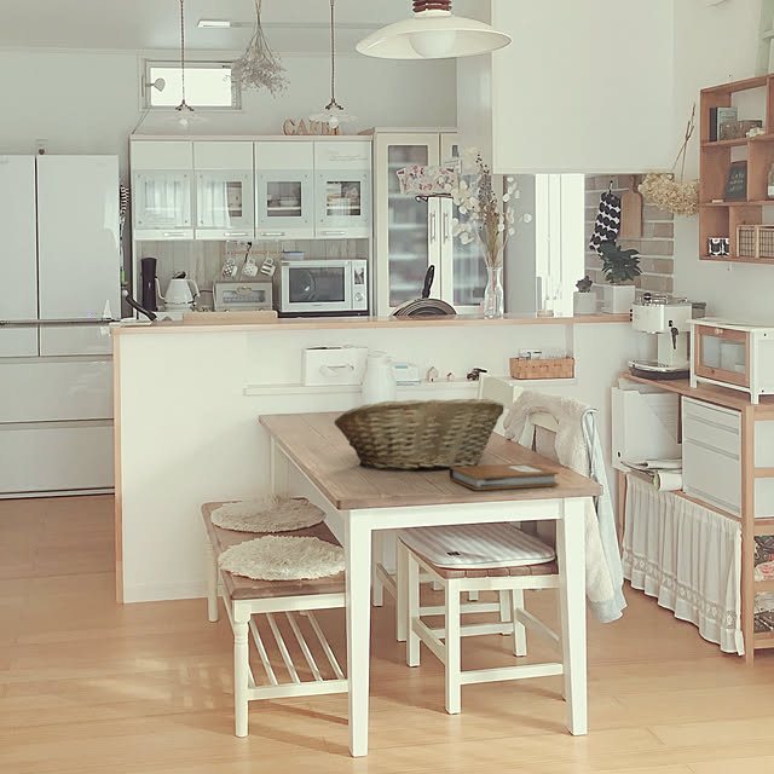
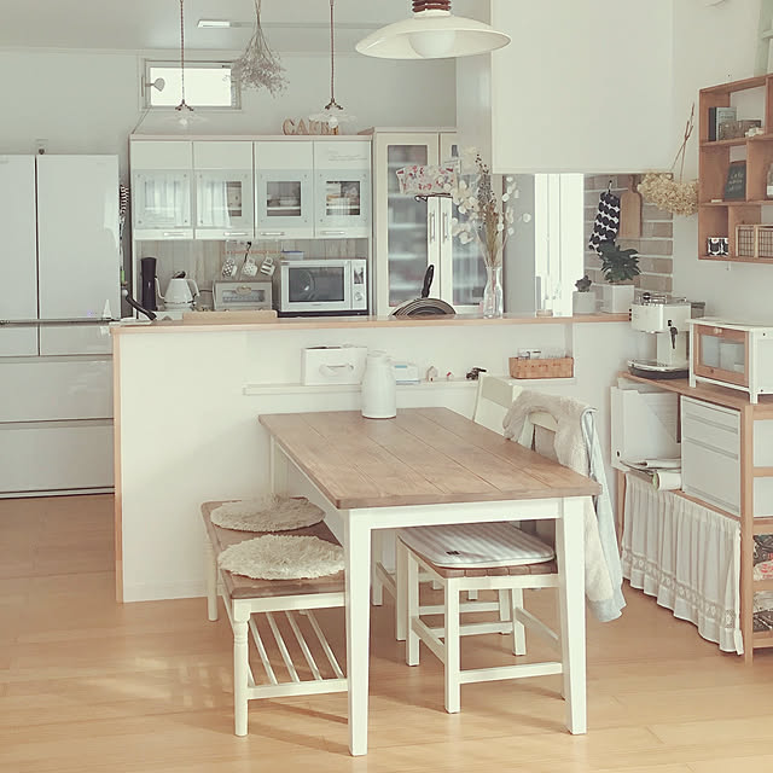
- fruit basket [334,397,506,470]
- notebook [449,462,560,491]
